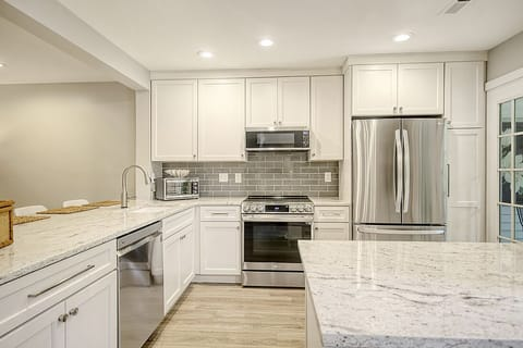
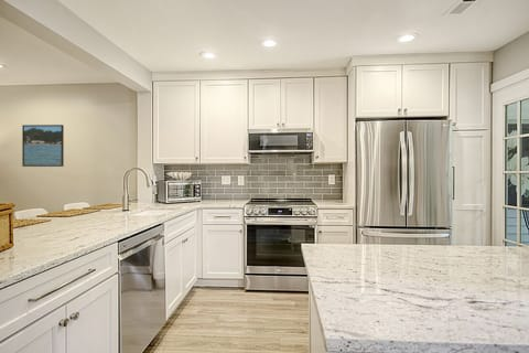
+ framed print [21,124,65,168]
